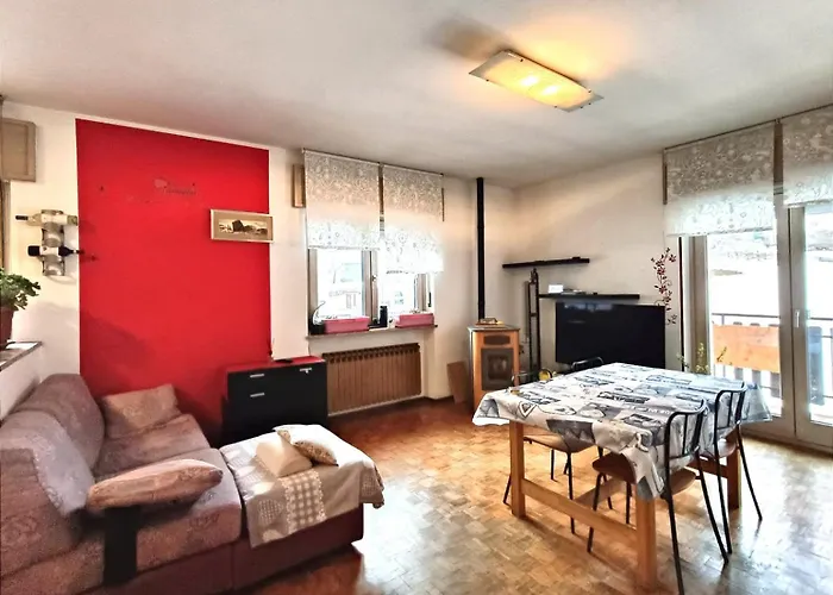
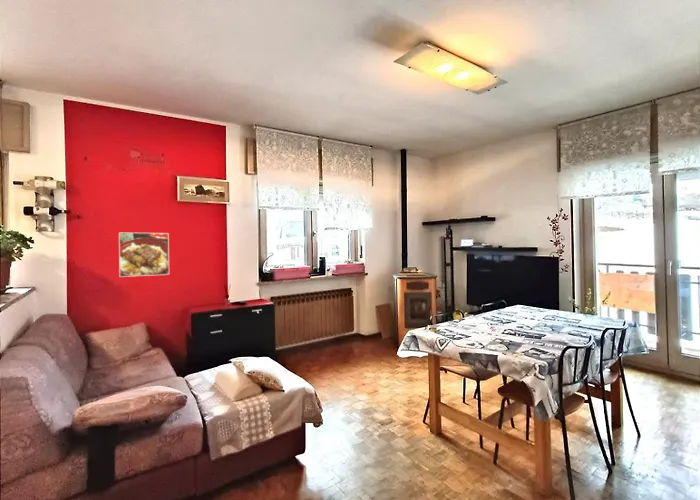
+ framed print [118,232,170,278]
